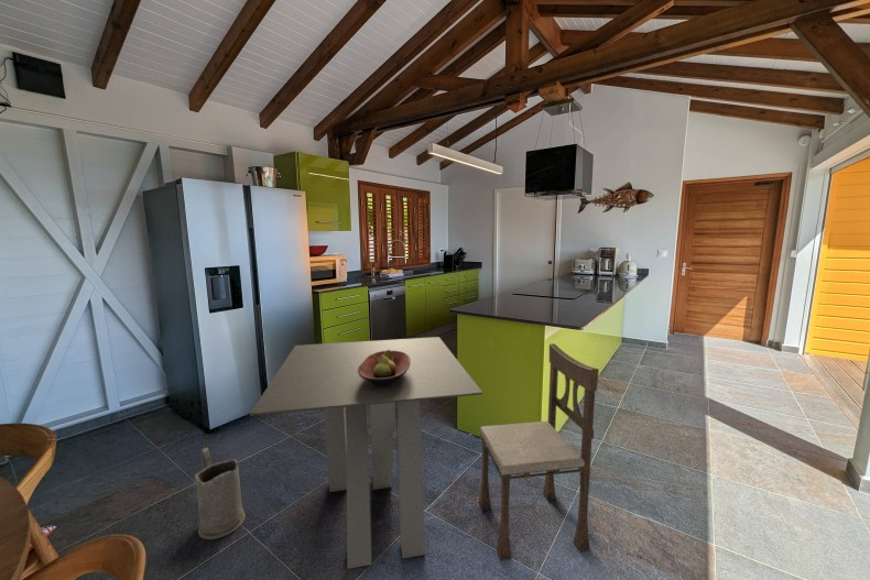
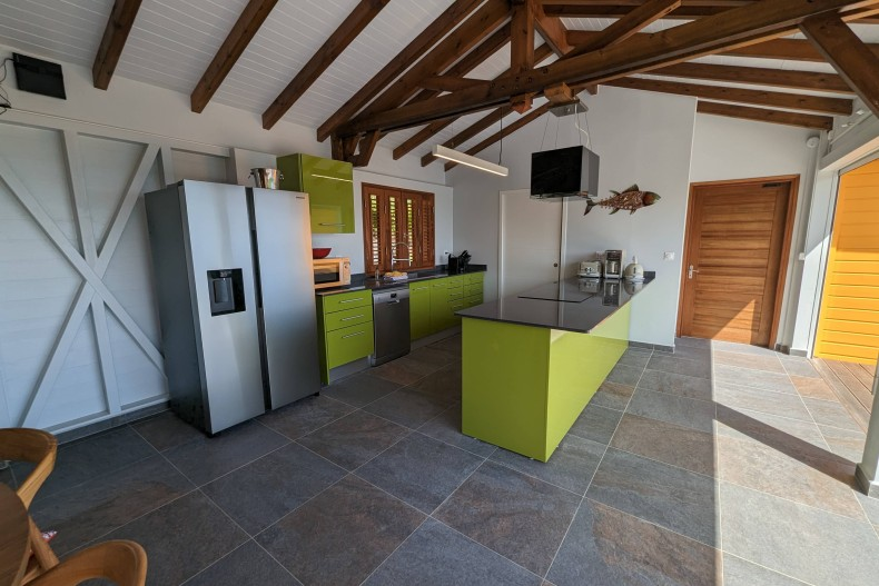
- dining table [249,336,483,570]
- dining chair [478,342,600,561]
- fruit bowl [358,350,411,386]
- jug [194,447,247,540]
